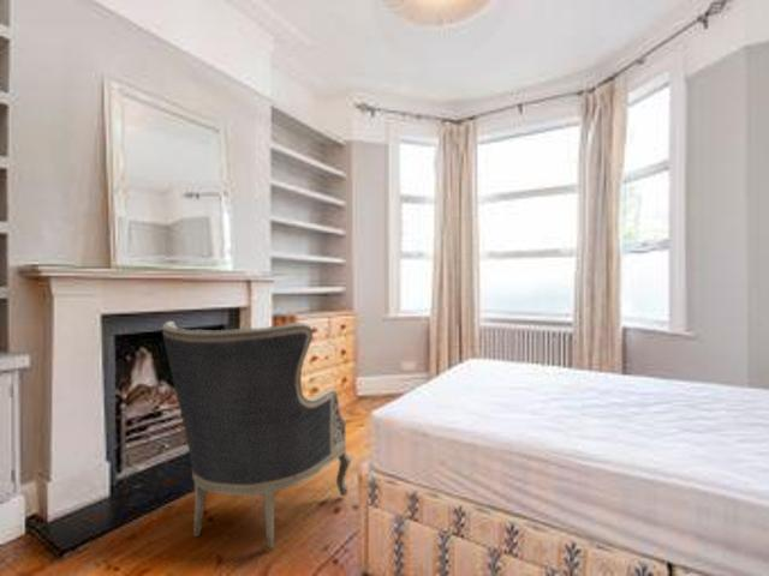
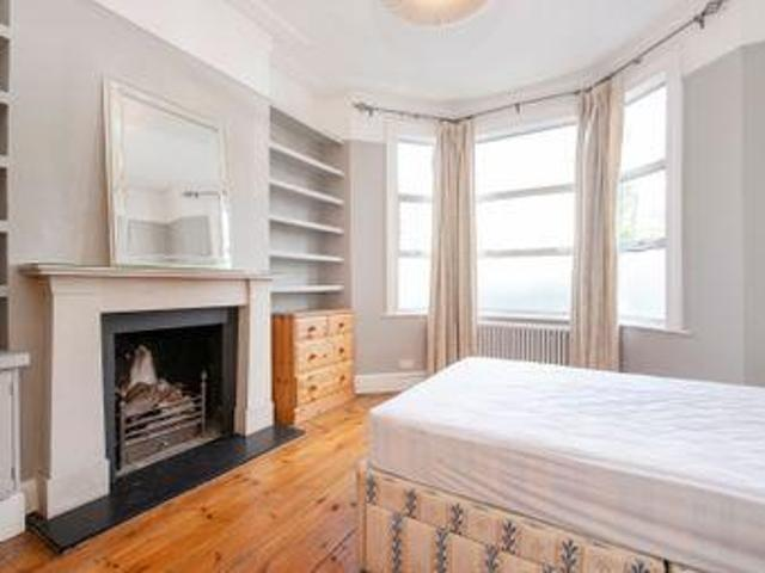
- armchair [161,320,352,551]
